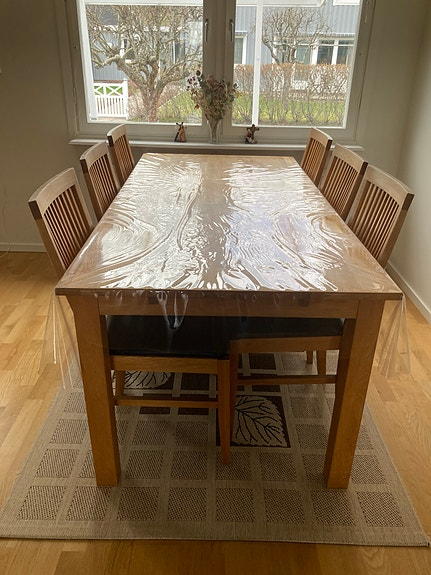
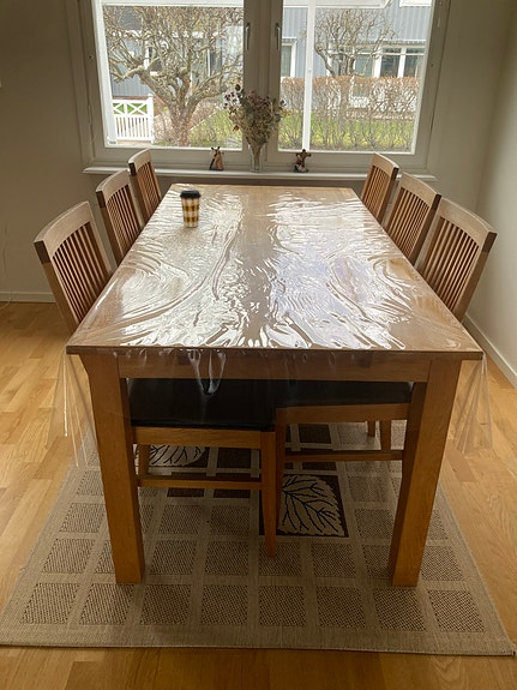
+ coffee cup [179,188,203,228]
